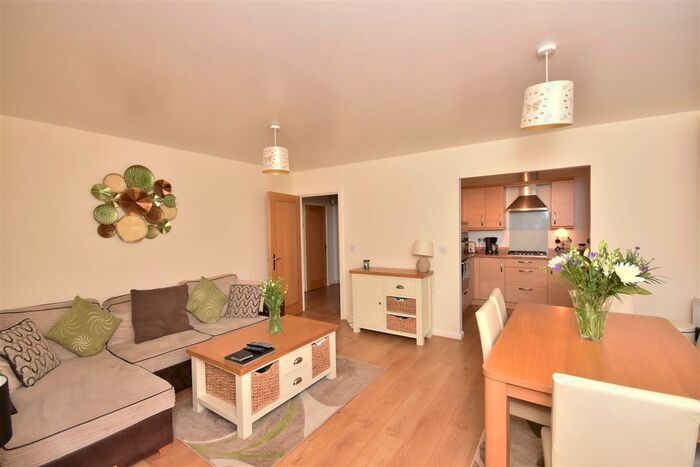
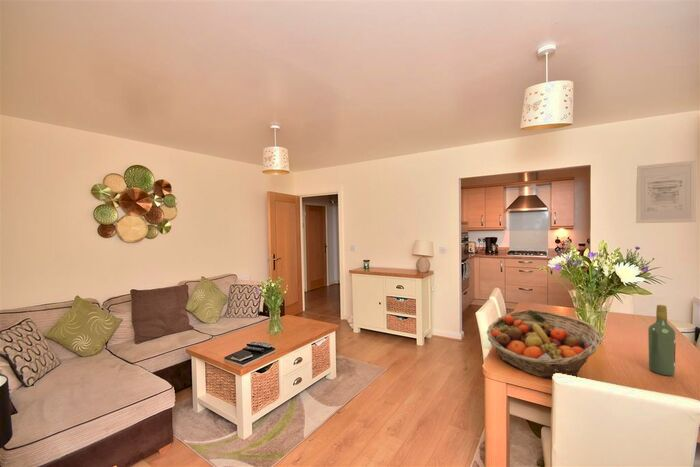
+ wine bottle [647,304,677,377]
+ wall art [635,160,697,224]
+ fruit basket [485,309,602,379]
